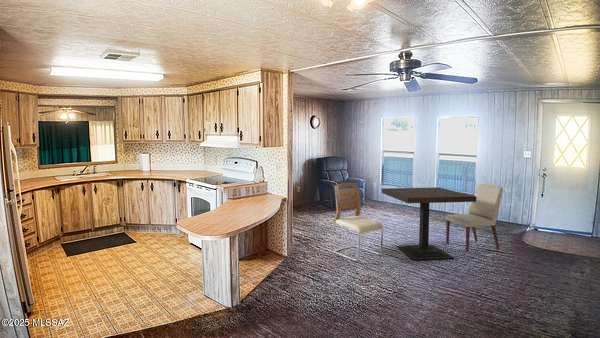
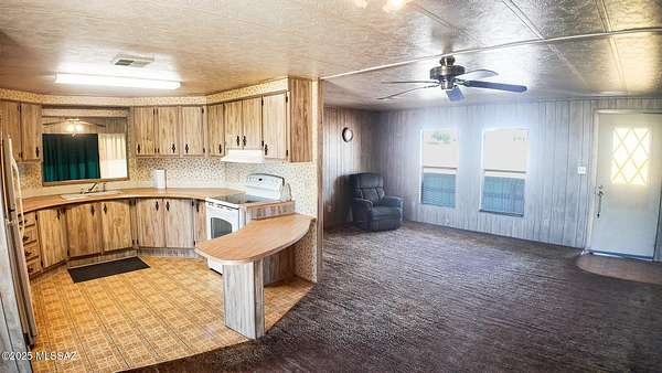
- dining table [381,186,477,261]
- chair [444,183,504,253]
- chair [331,182,384,262]
